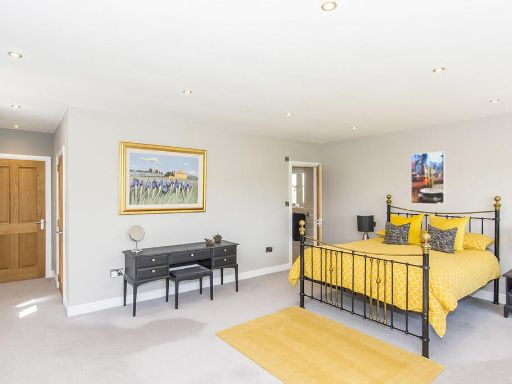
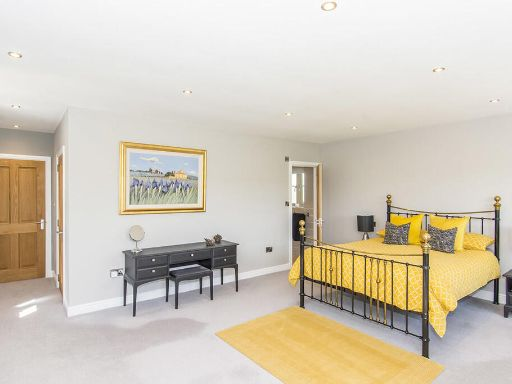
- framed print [410,150,446,205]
